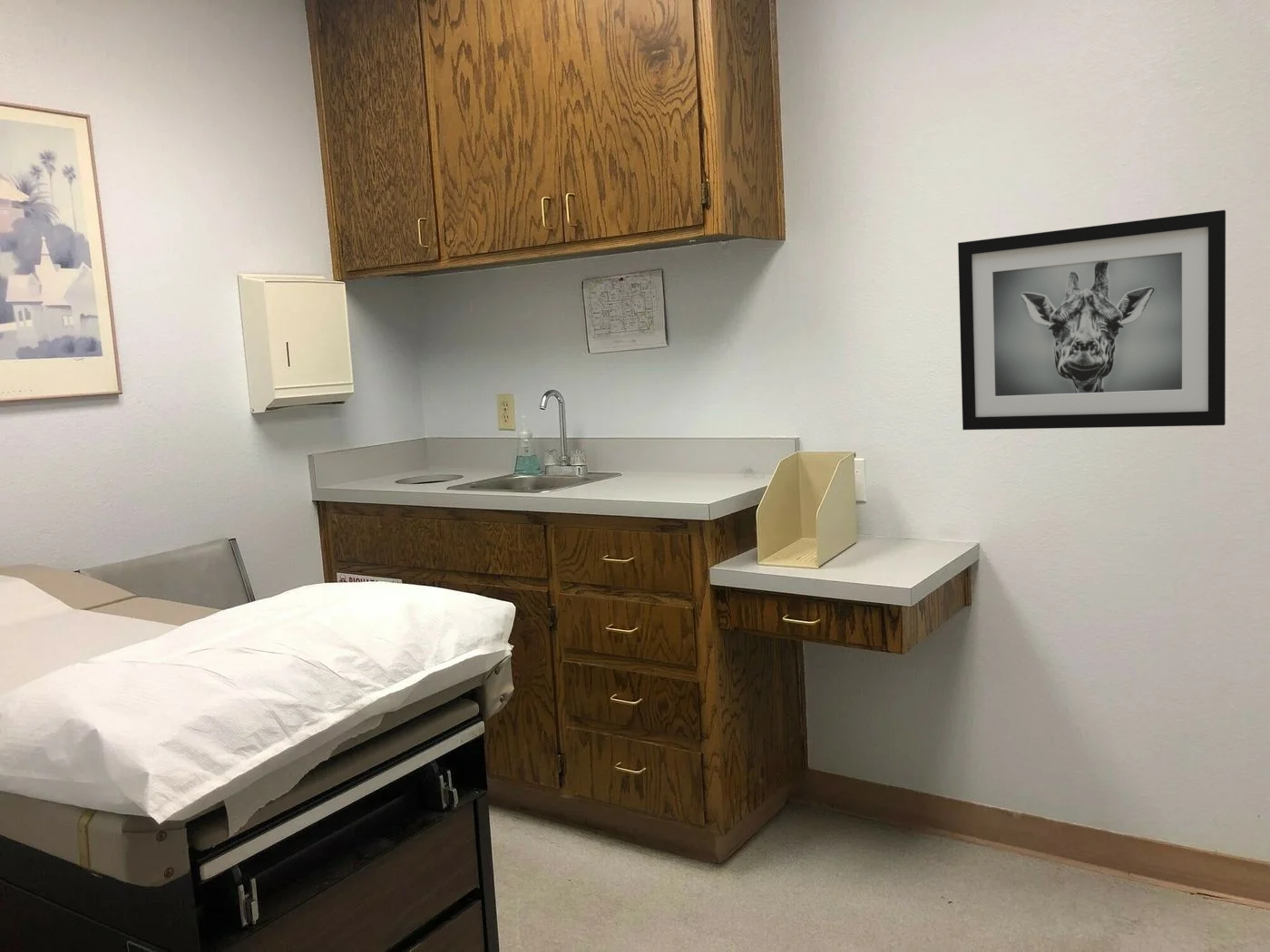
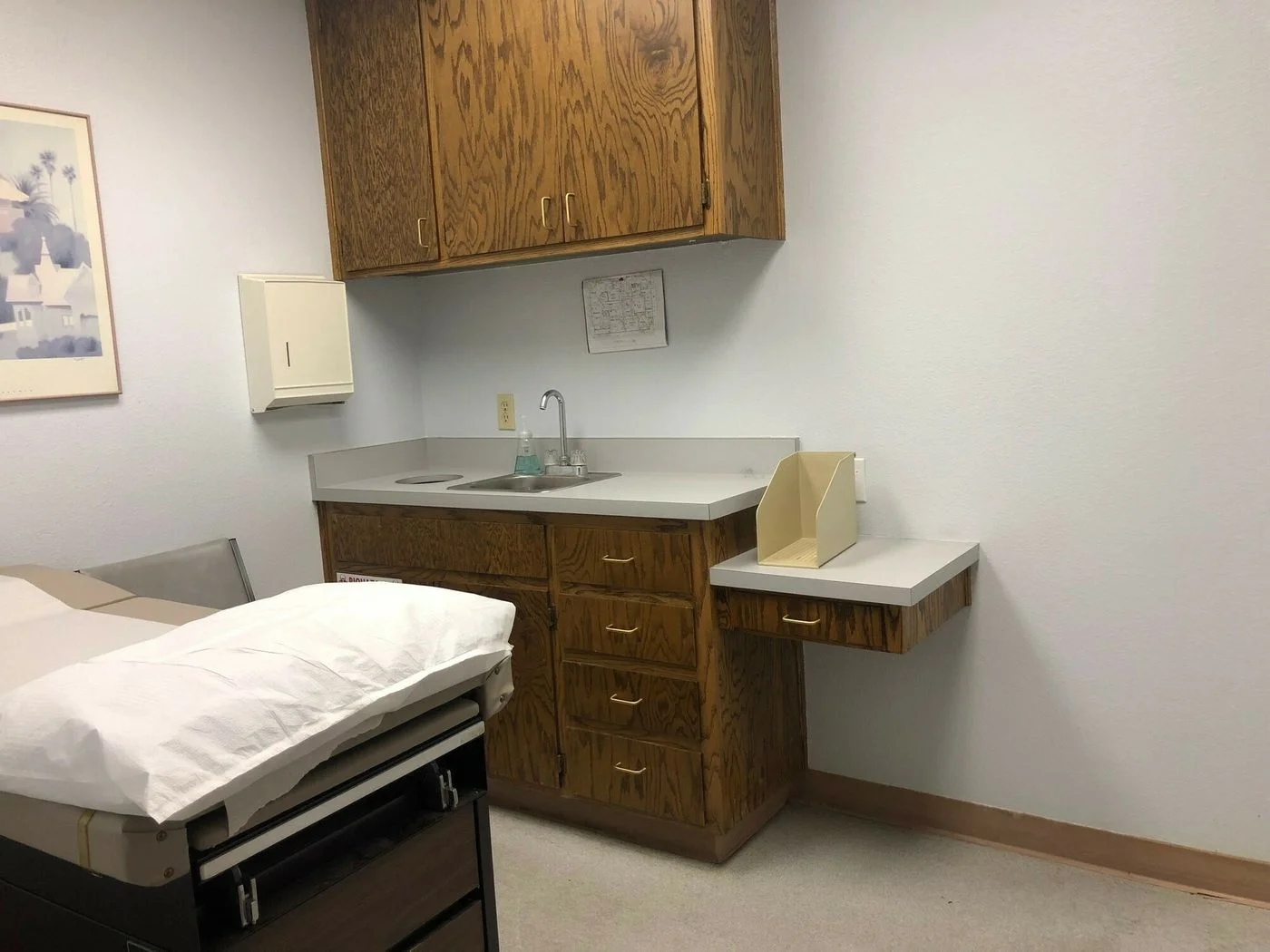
- wall art [957,209,1226,431]
